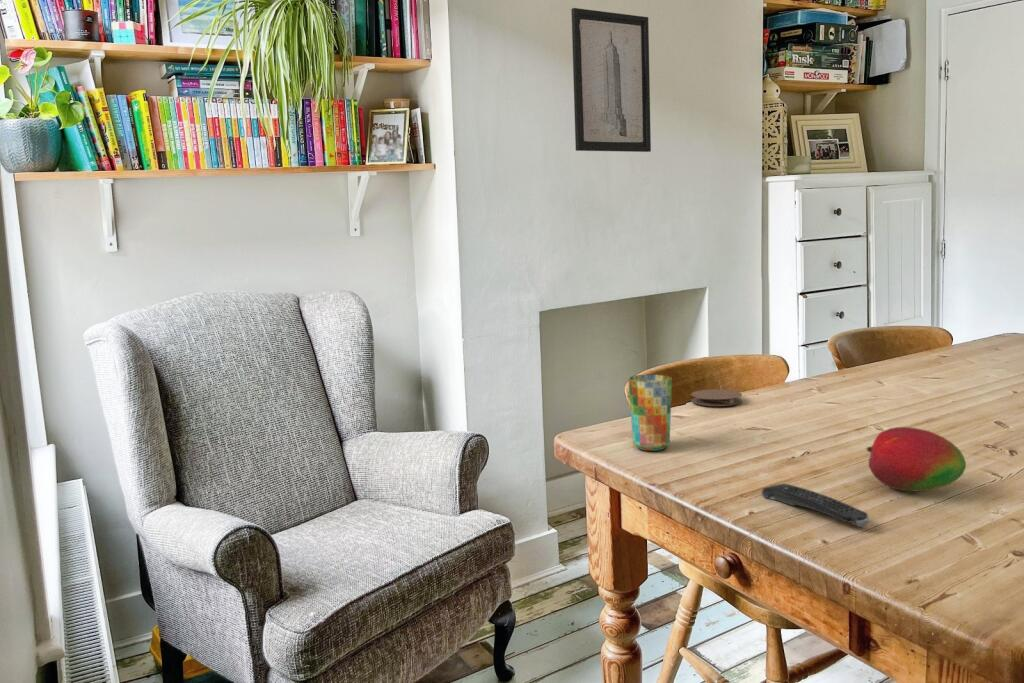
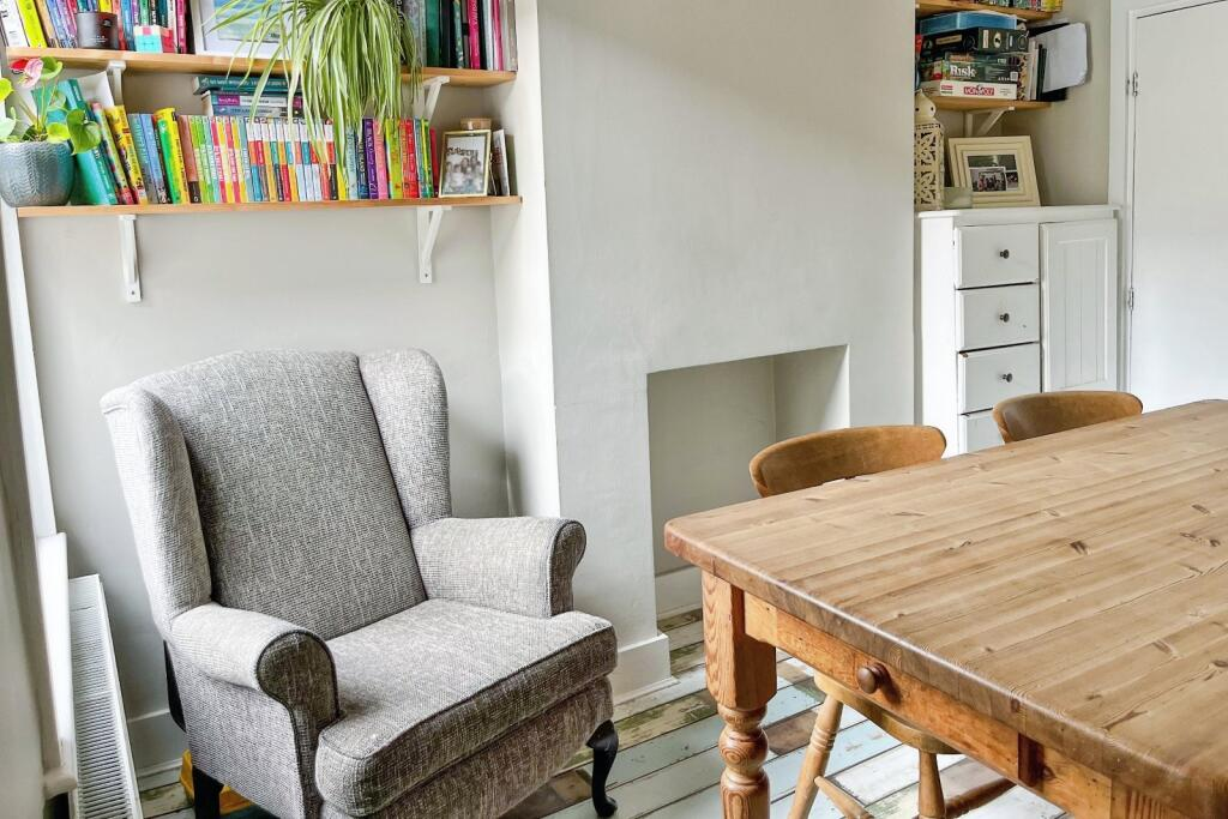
- coaster [690,388,743,407]
- remote control [761,483,870,528]
- wall art [570,7,652,153]
- cup [628,373,673,452]
- fruit [866,426,967,493]
